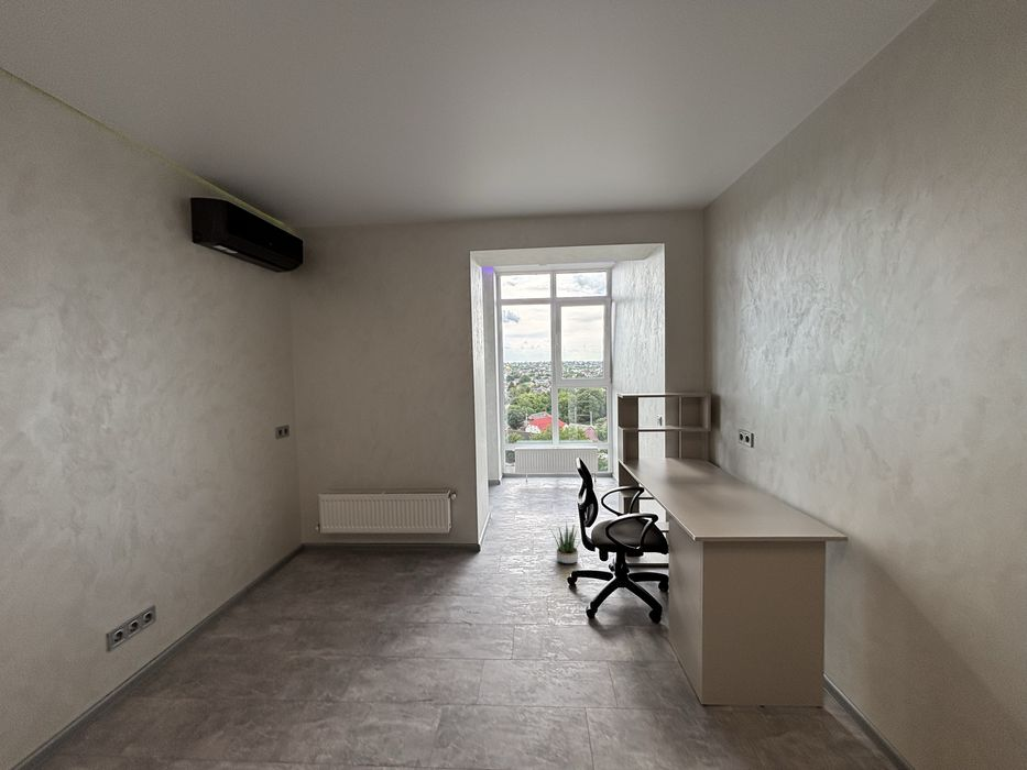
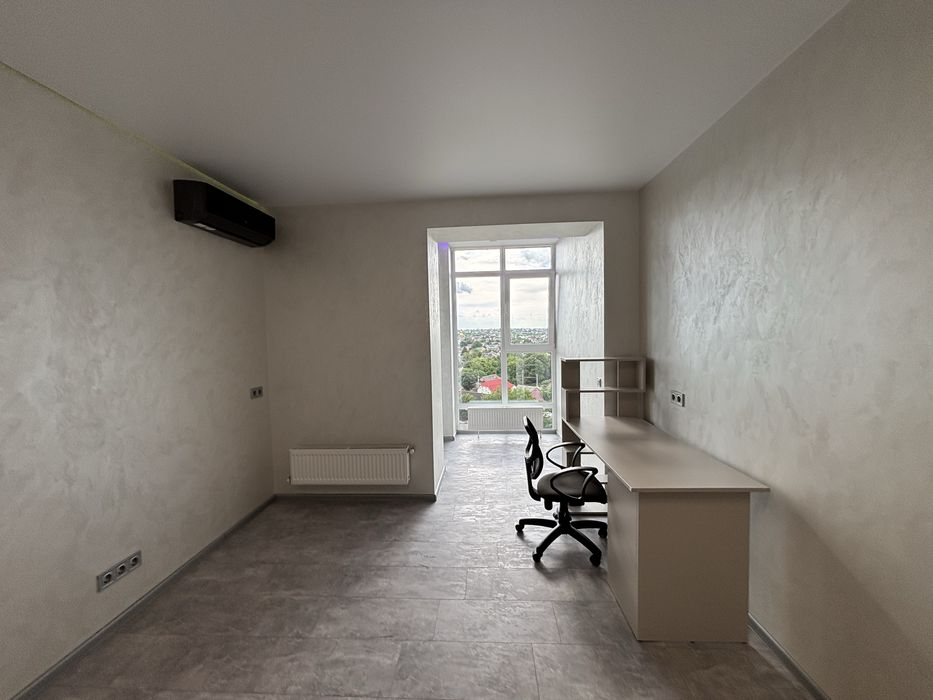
- potted plant [548,521,582,565]
